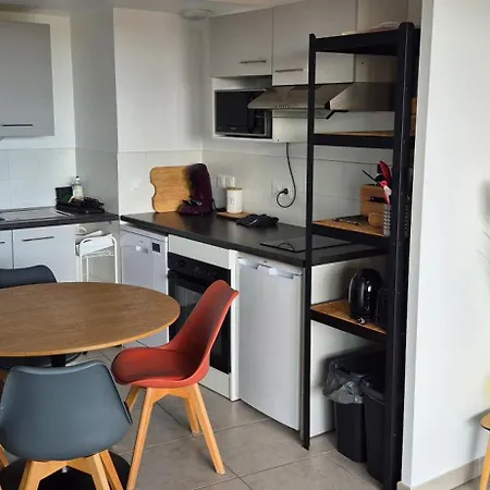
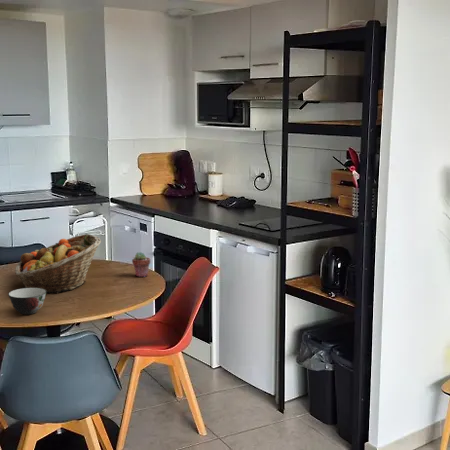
+ fruit basket [14,233,102,294]
+ potted succulent [131,251,151,278]
+ soup bowl [7,287,47,315]
